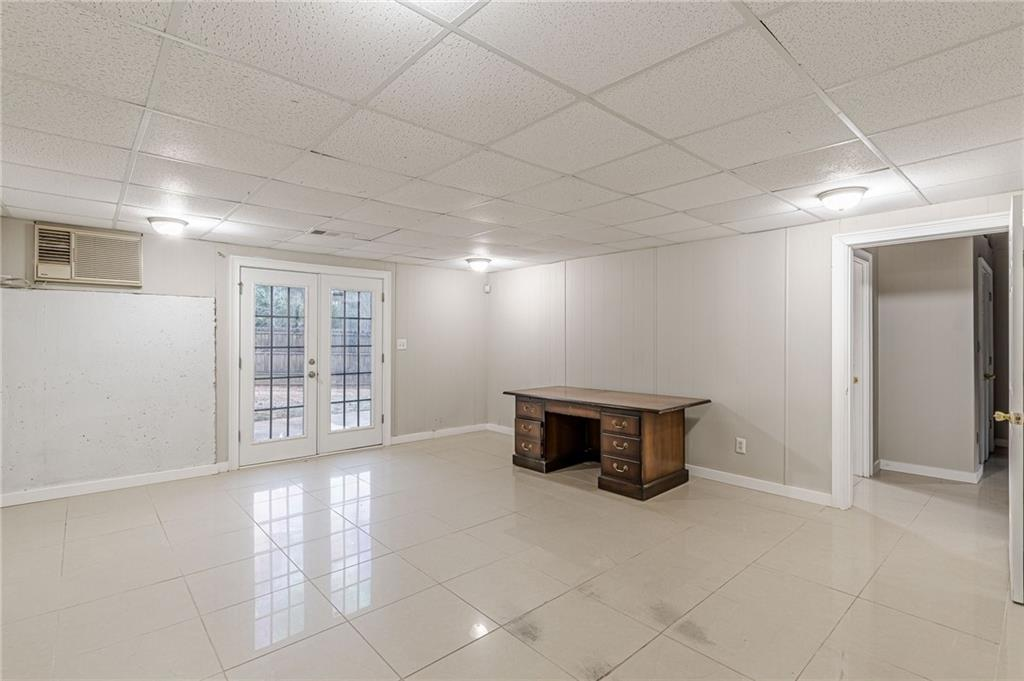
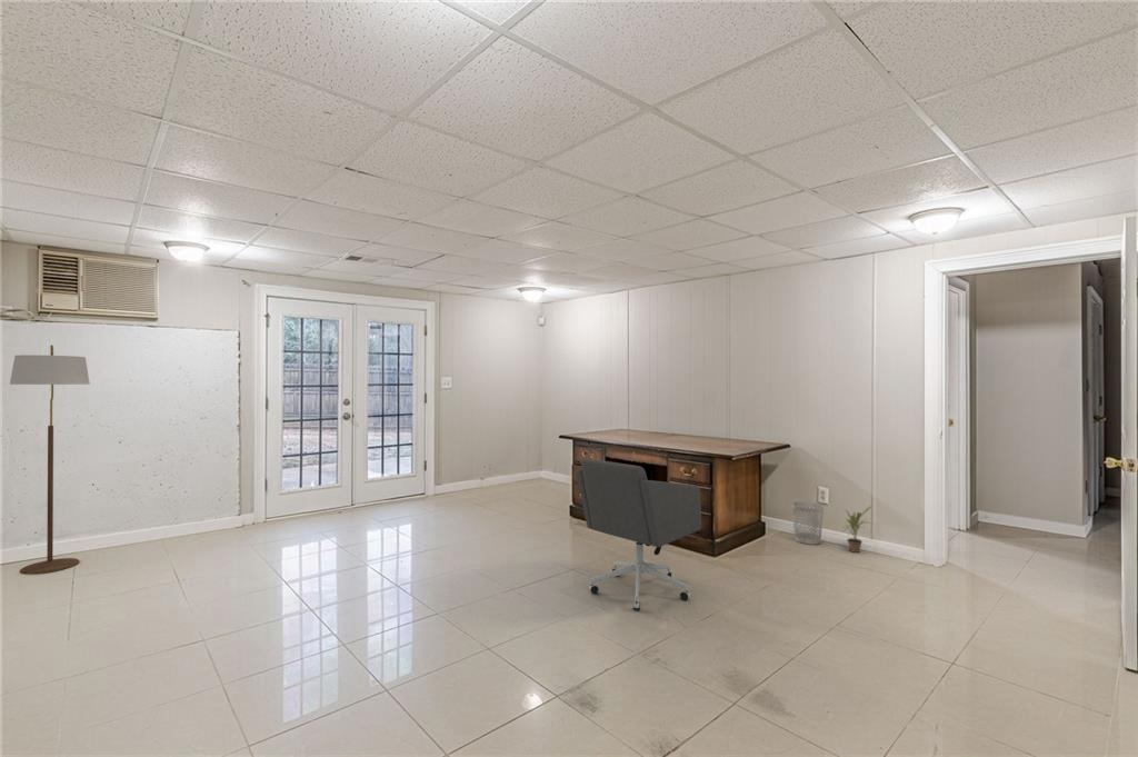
+ office chair [575,458,702,611]
+ potted plant [842,506,874,554]
+ floor lamp [9,343,90,576]
+ wastebasket [791,500,825,546]
